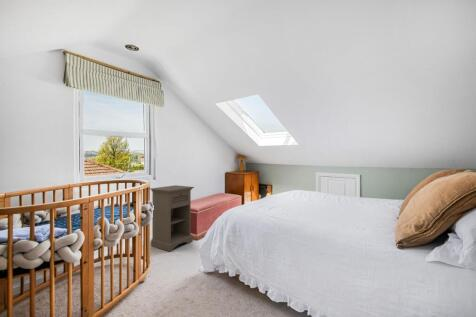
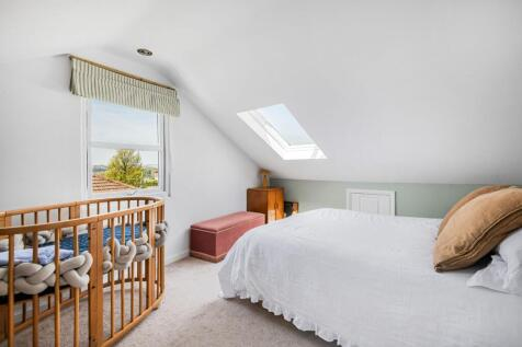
- nightstand [149,184,195,253]
